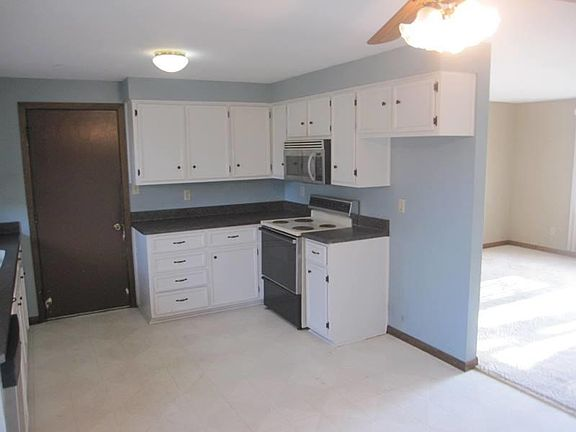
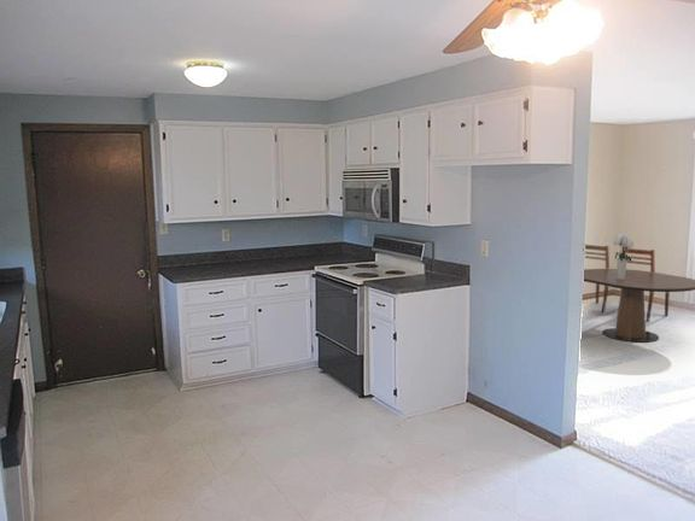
+ dining table [584,268,695,343]
+ chair [584,244,671,322]
+ bouquet [613,232,635,280]
